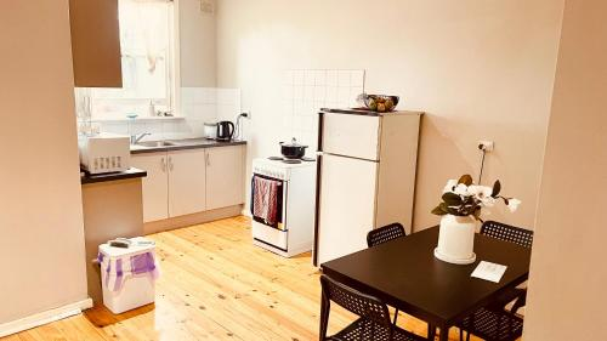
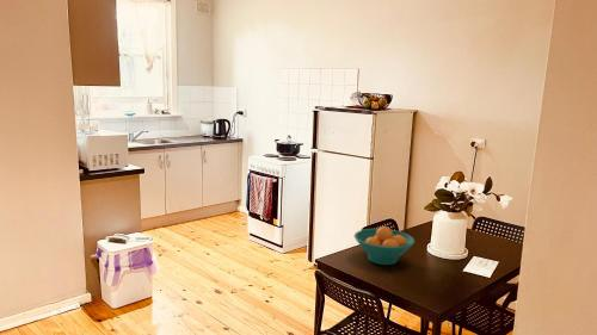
+ fruit bowl [353,225,416,266]
